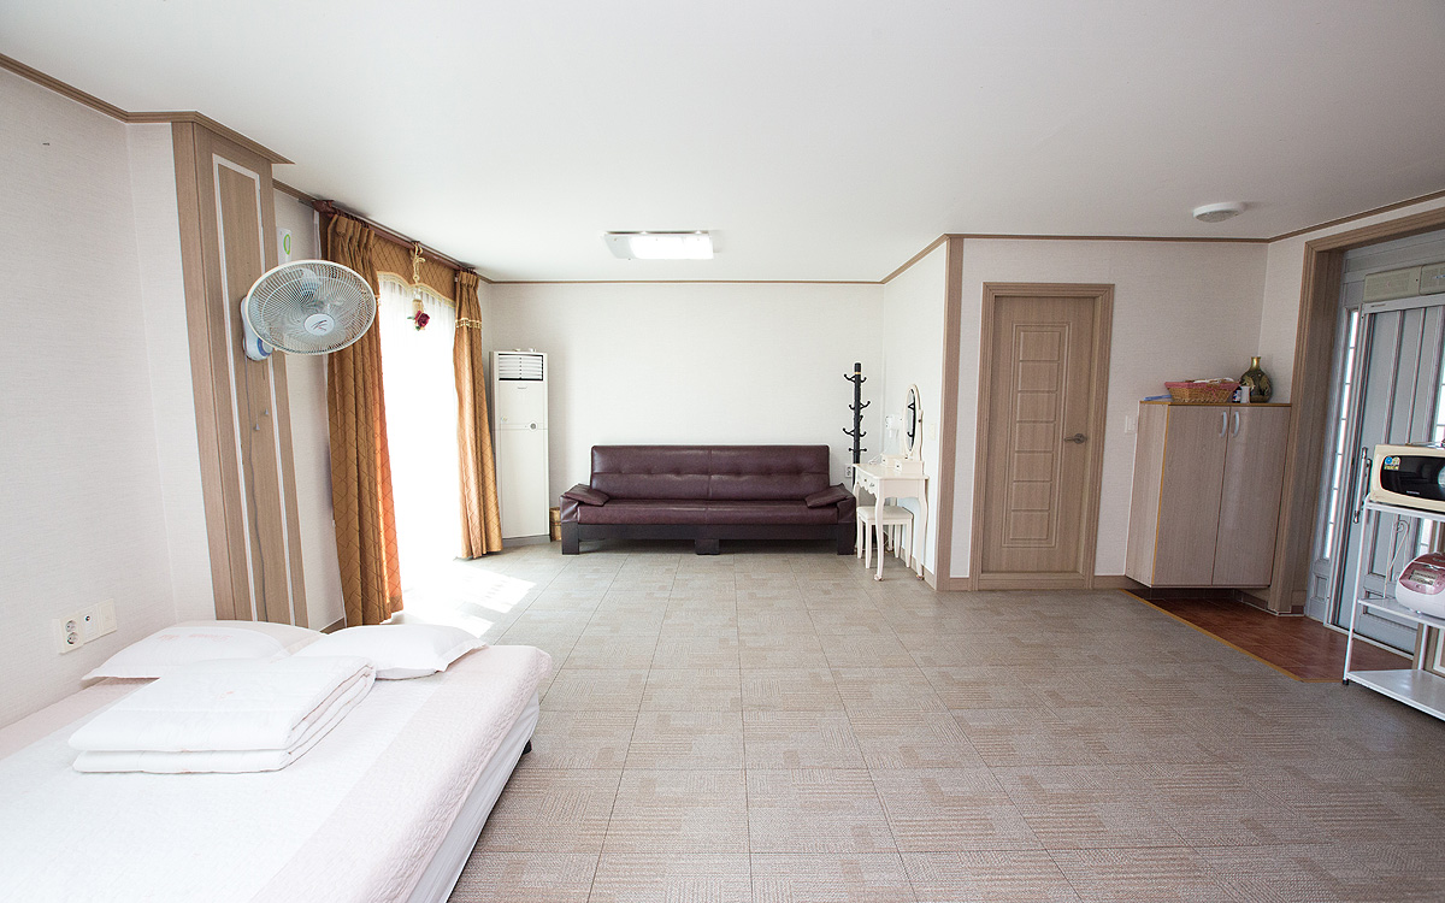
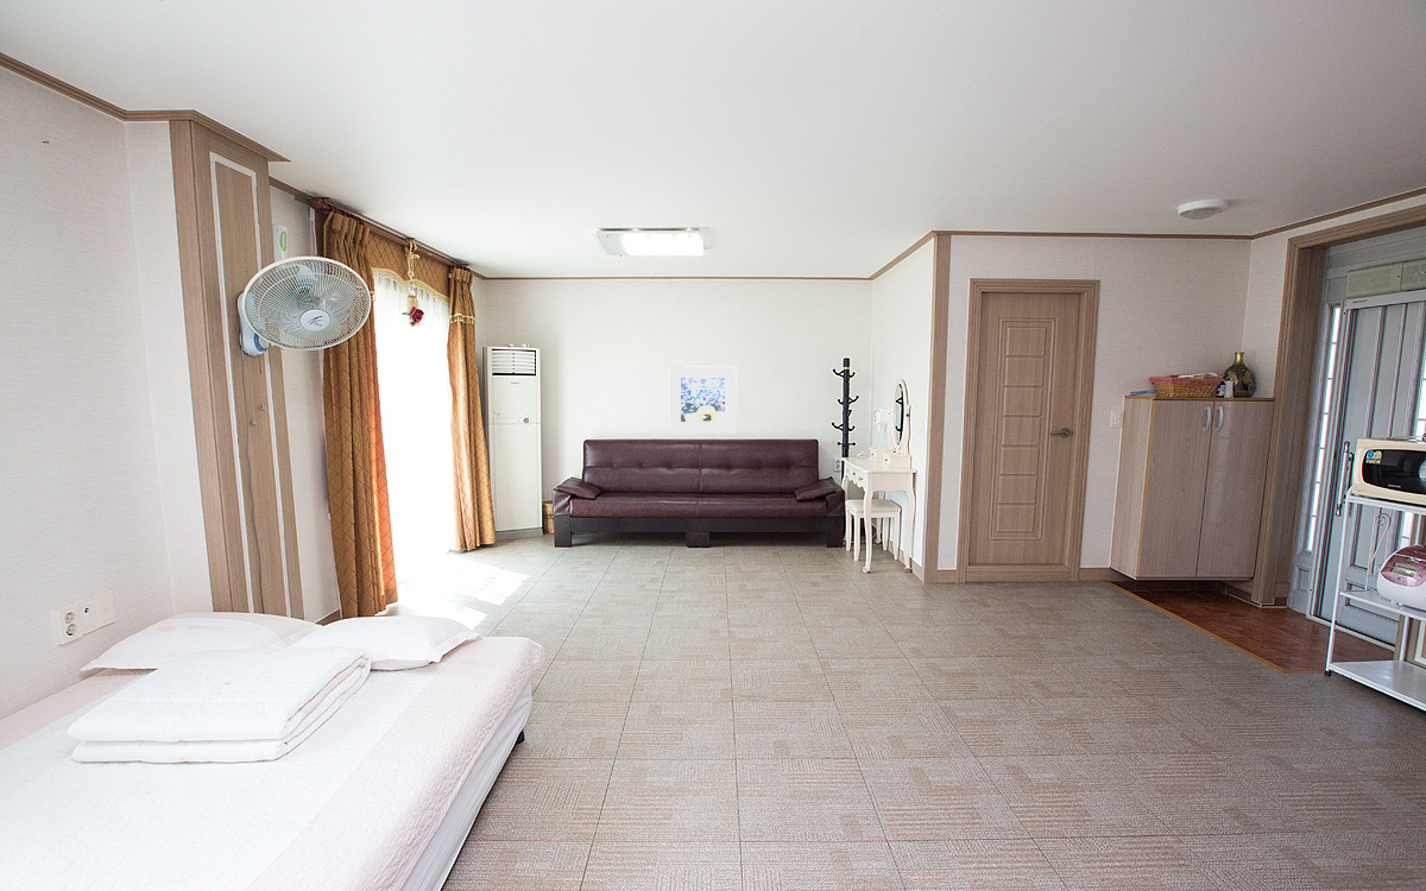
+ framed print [669,365,737,434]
